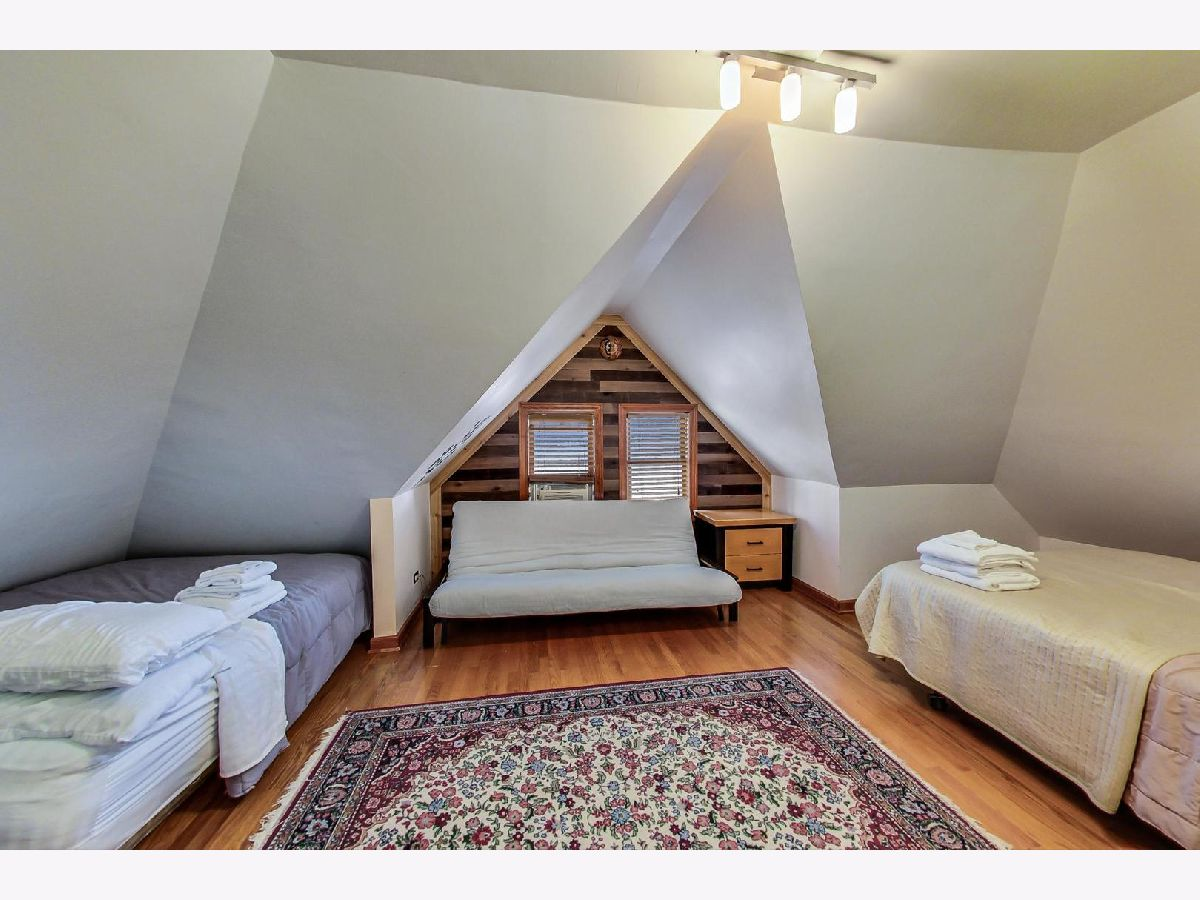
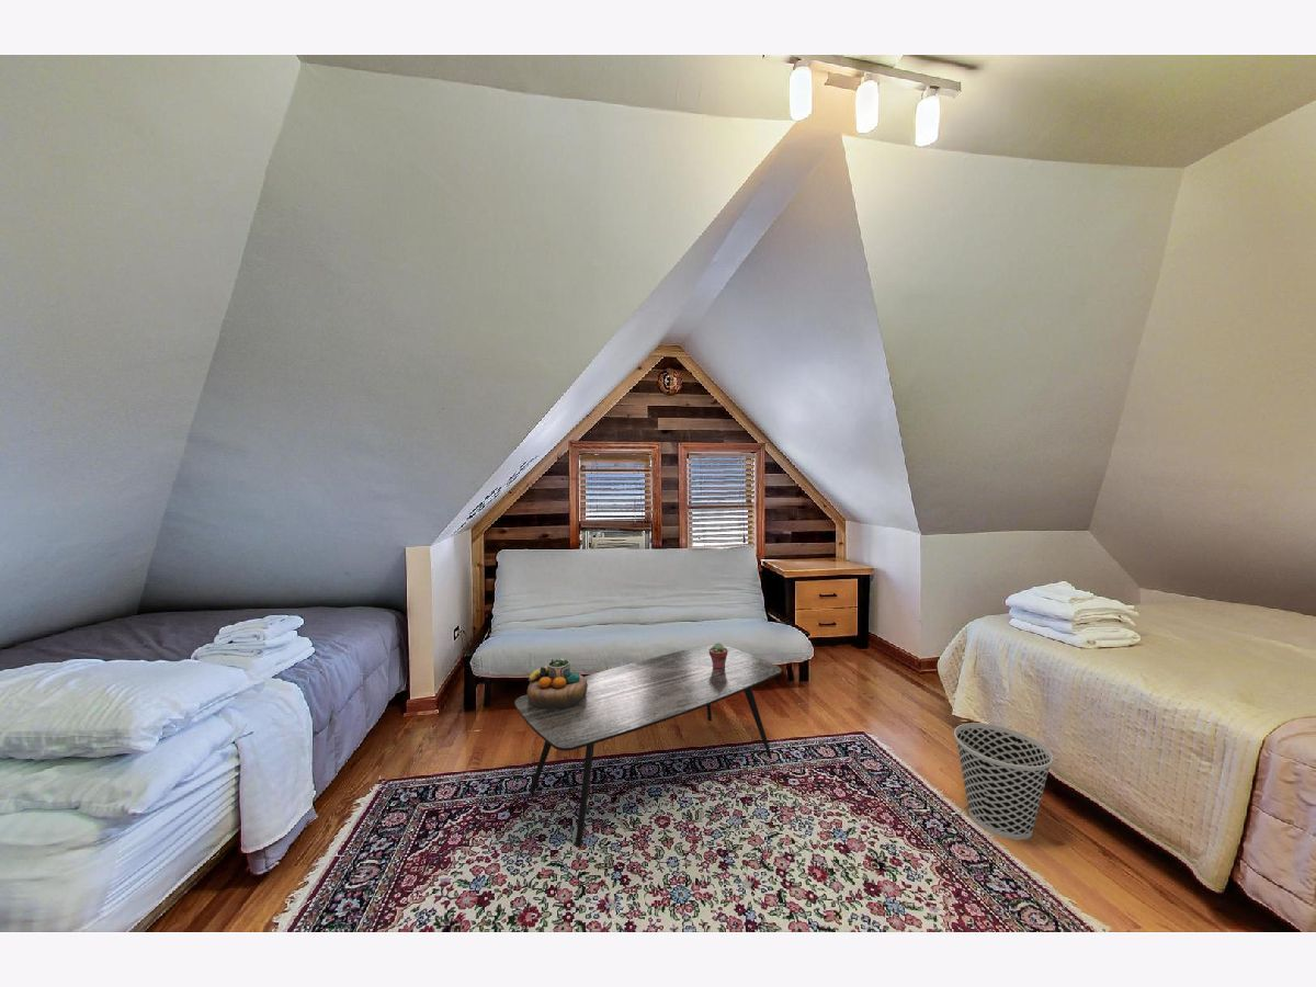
+ coffee table [513,643,783,849]
+ decorative bowl [526,657,588,710]
+ wastebasket [953,722,1054,841]
+ potted succulent [710,642,728,669]
